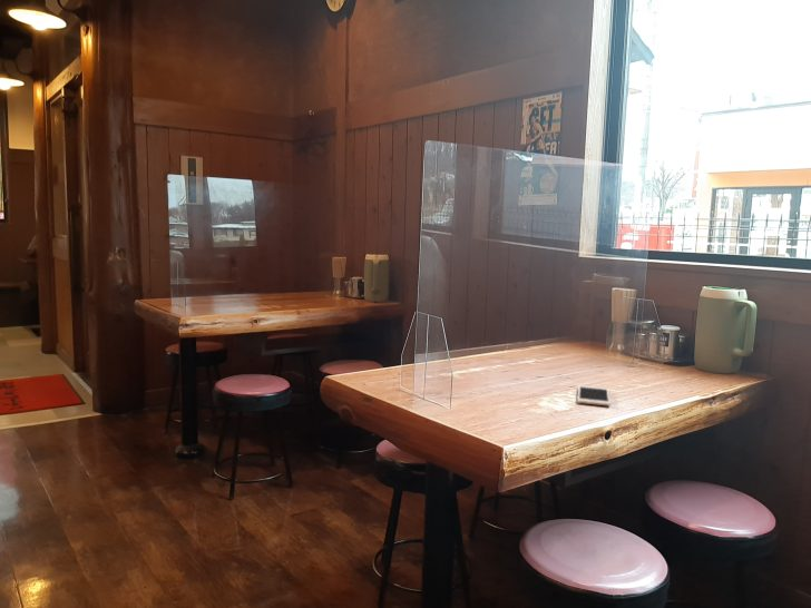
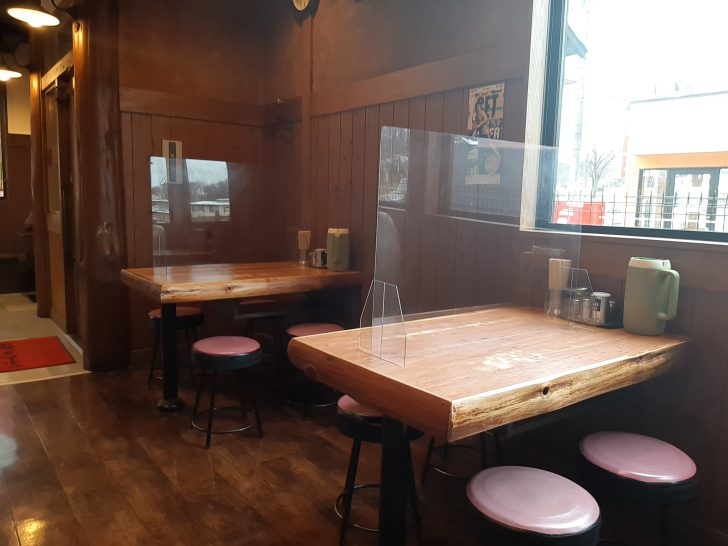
- cell phone [576,385,612,406]
